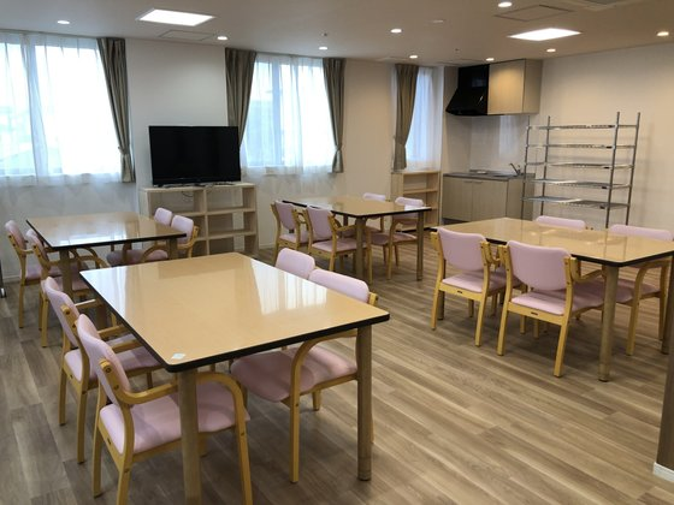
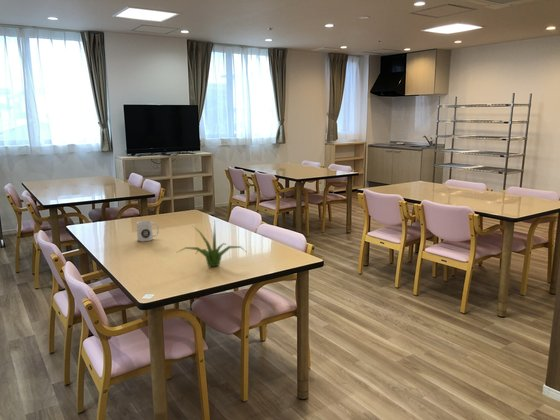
+ plant [177,221,246,268]
+ mug [136,220,159,242]
